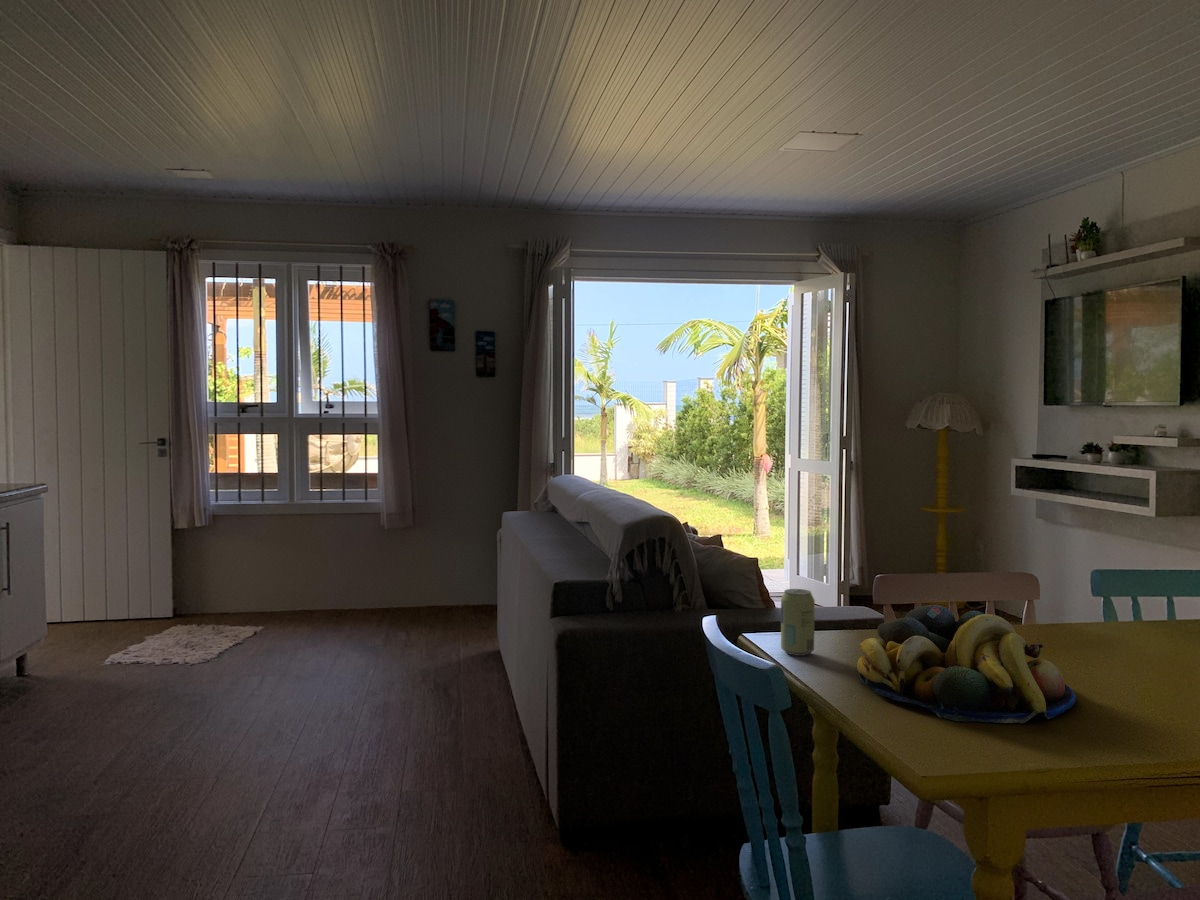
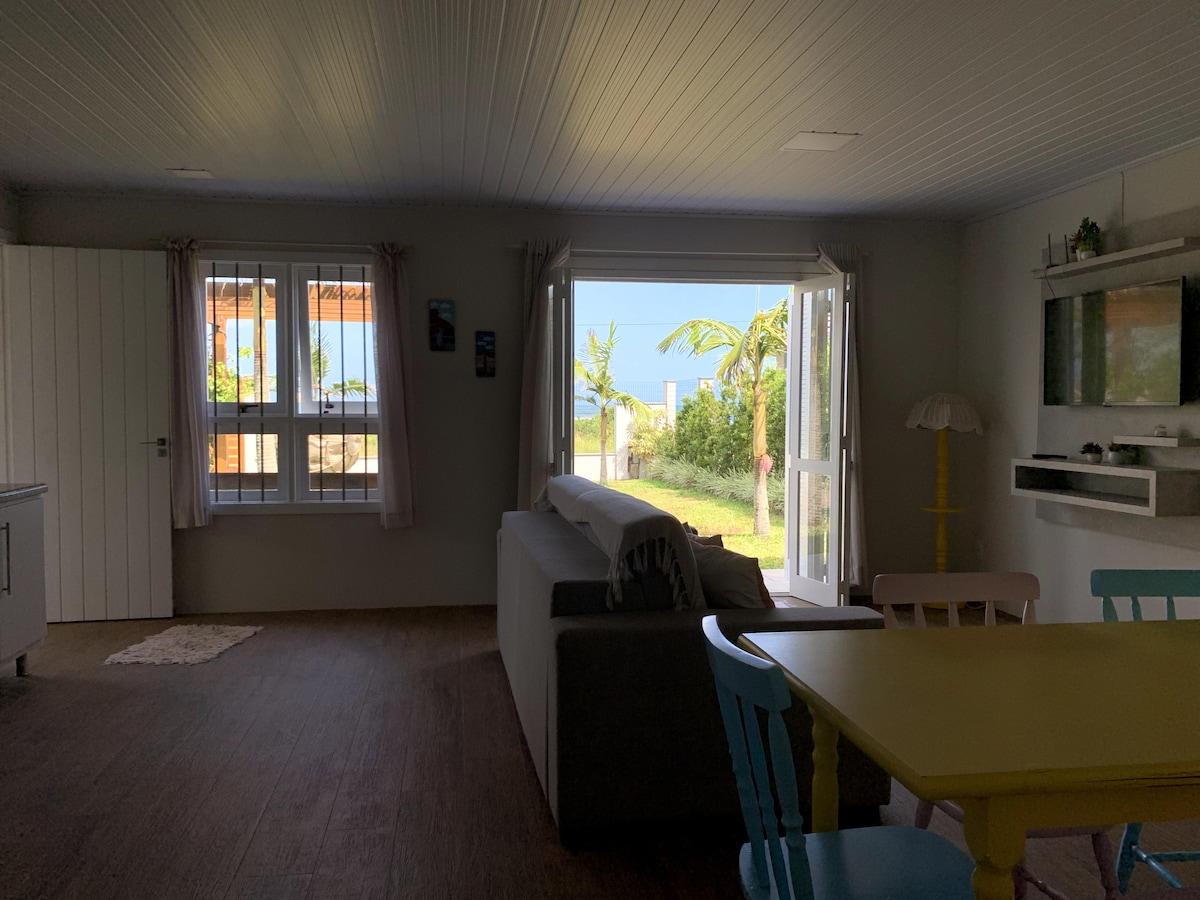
- fruit bowl [856,604,1077,724]
- beverage can [780,588,816,657]
